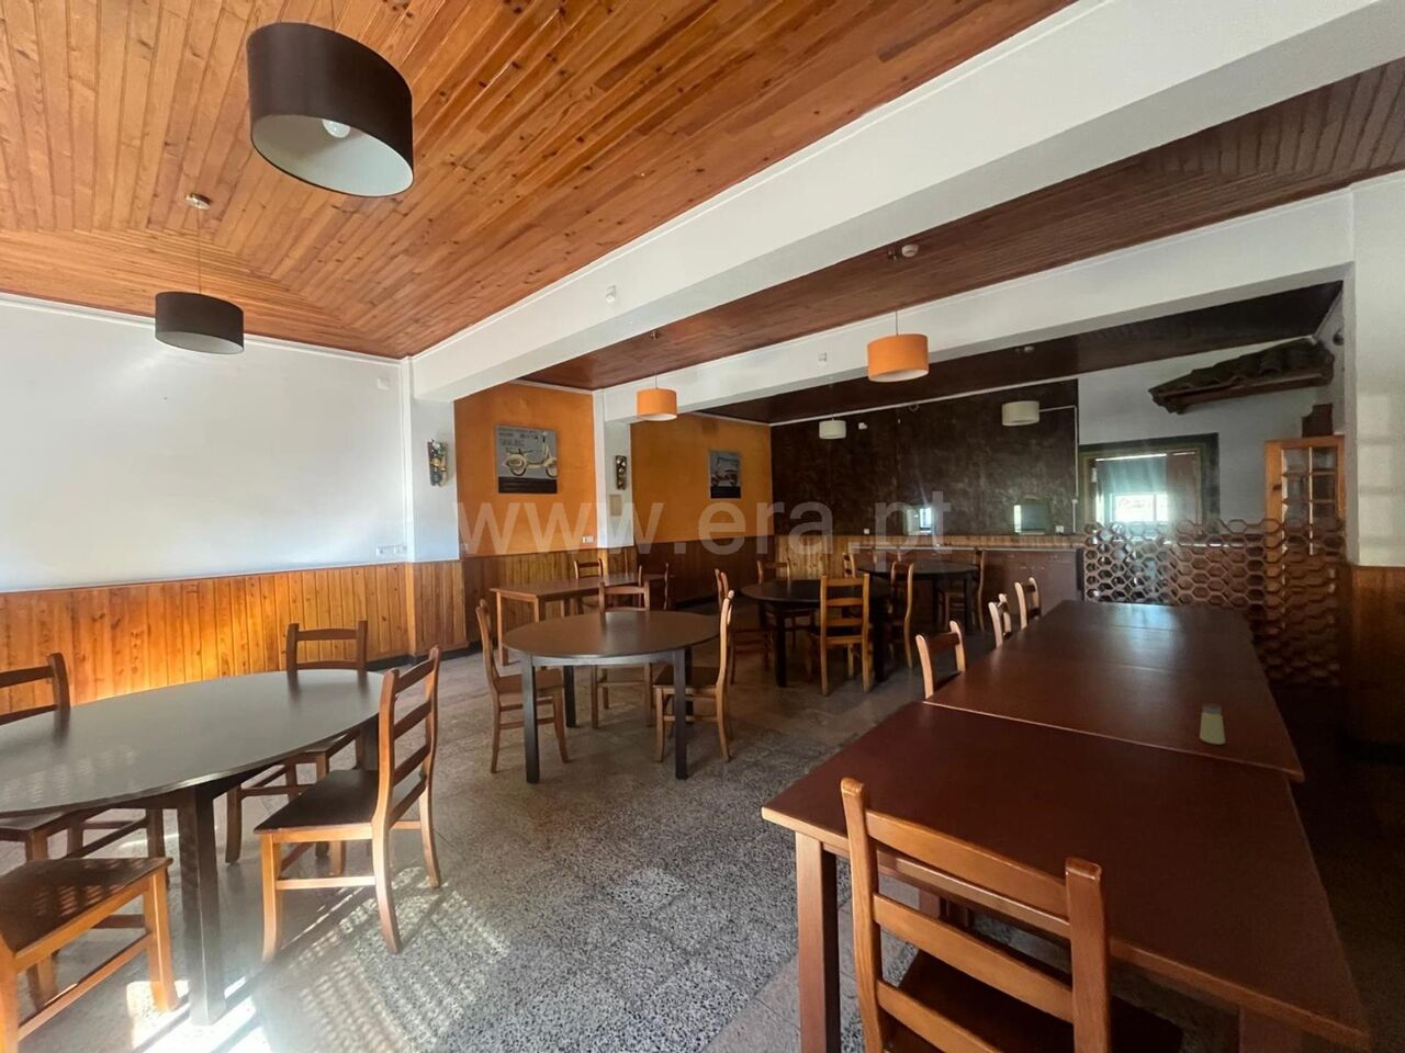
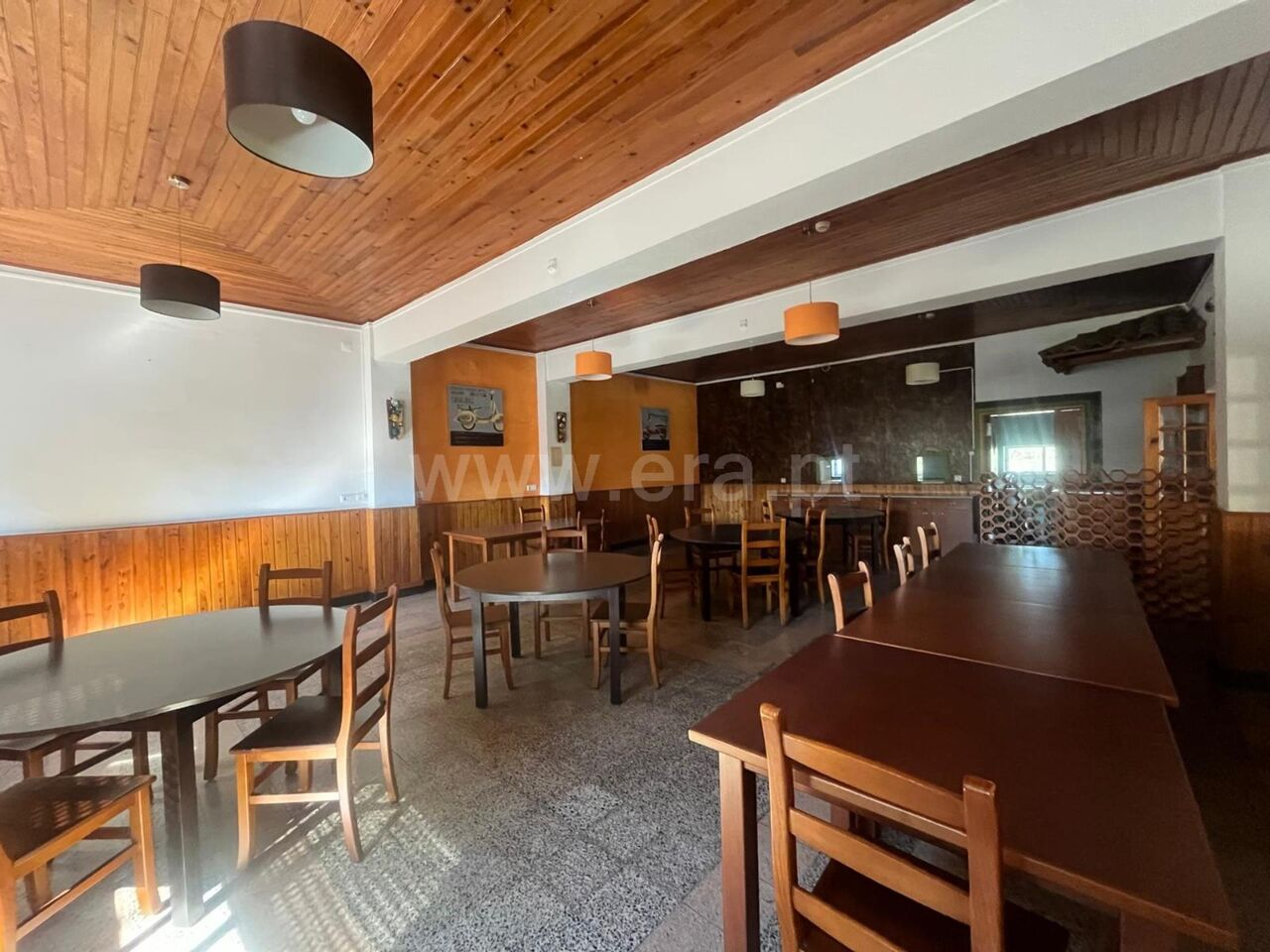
- saltshaker [1198,702,1226,746]
